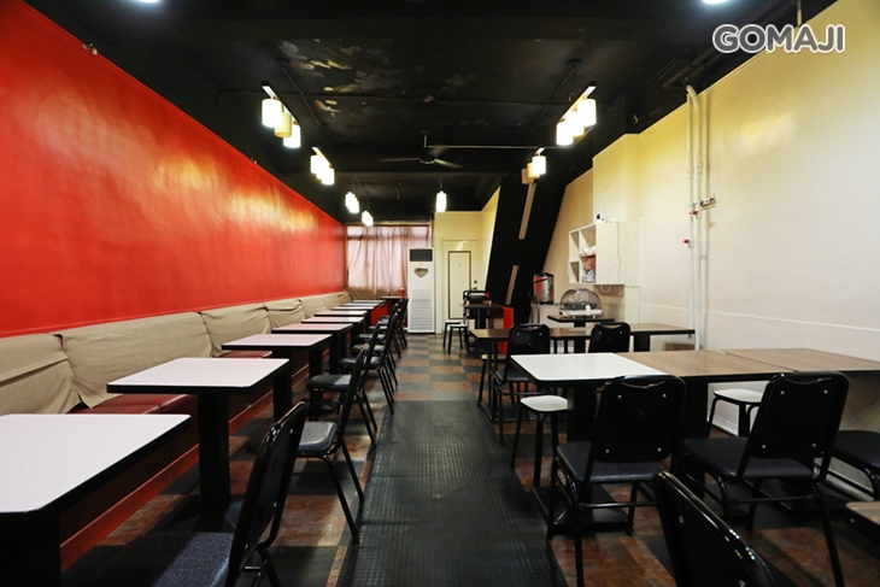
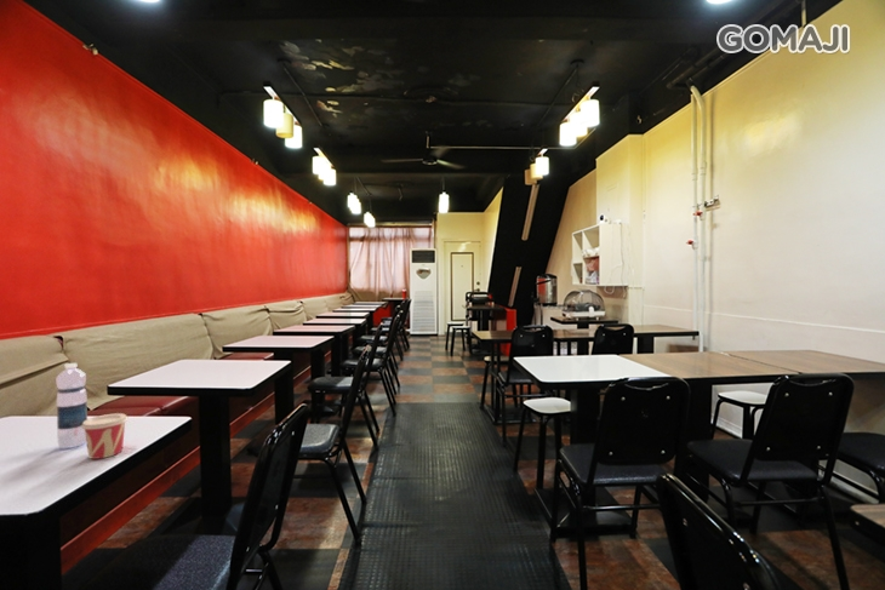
+ water bottle [55,362,88,449]
+ cup [81,412,130,460]
